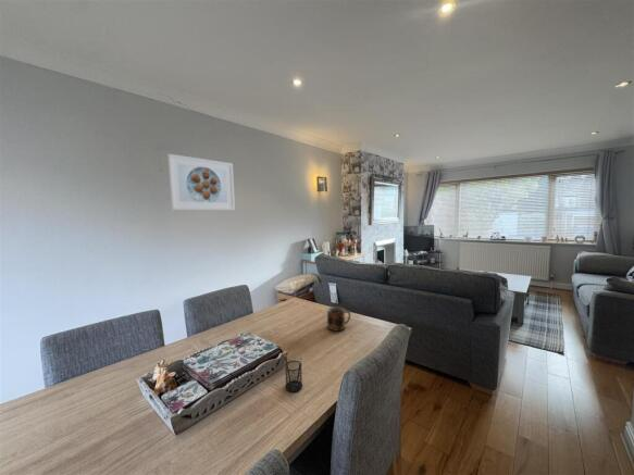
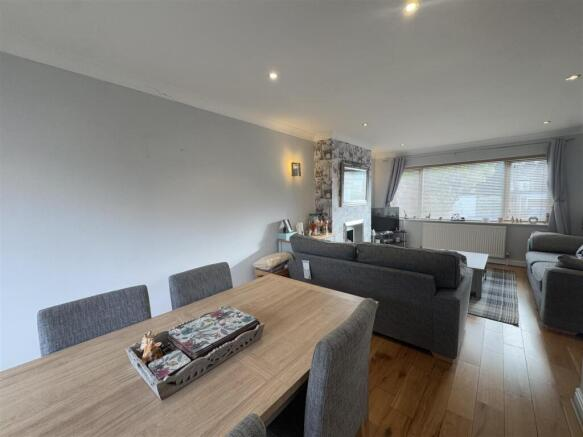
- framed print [166,153,236,211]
- mug [326,305,351,333]
- pencil holder [284,353,303,393]
